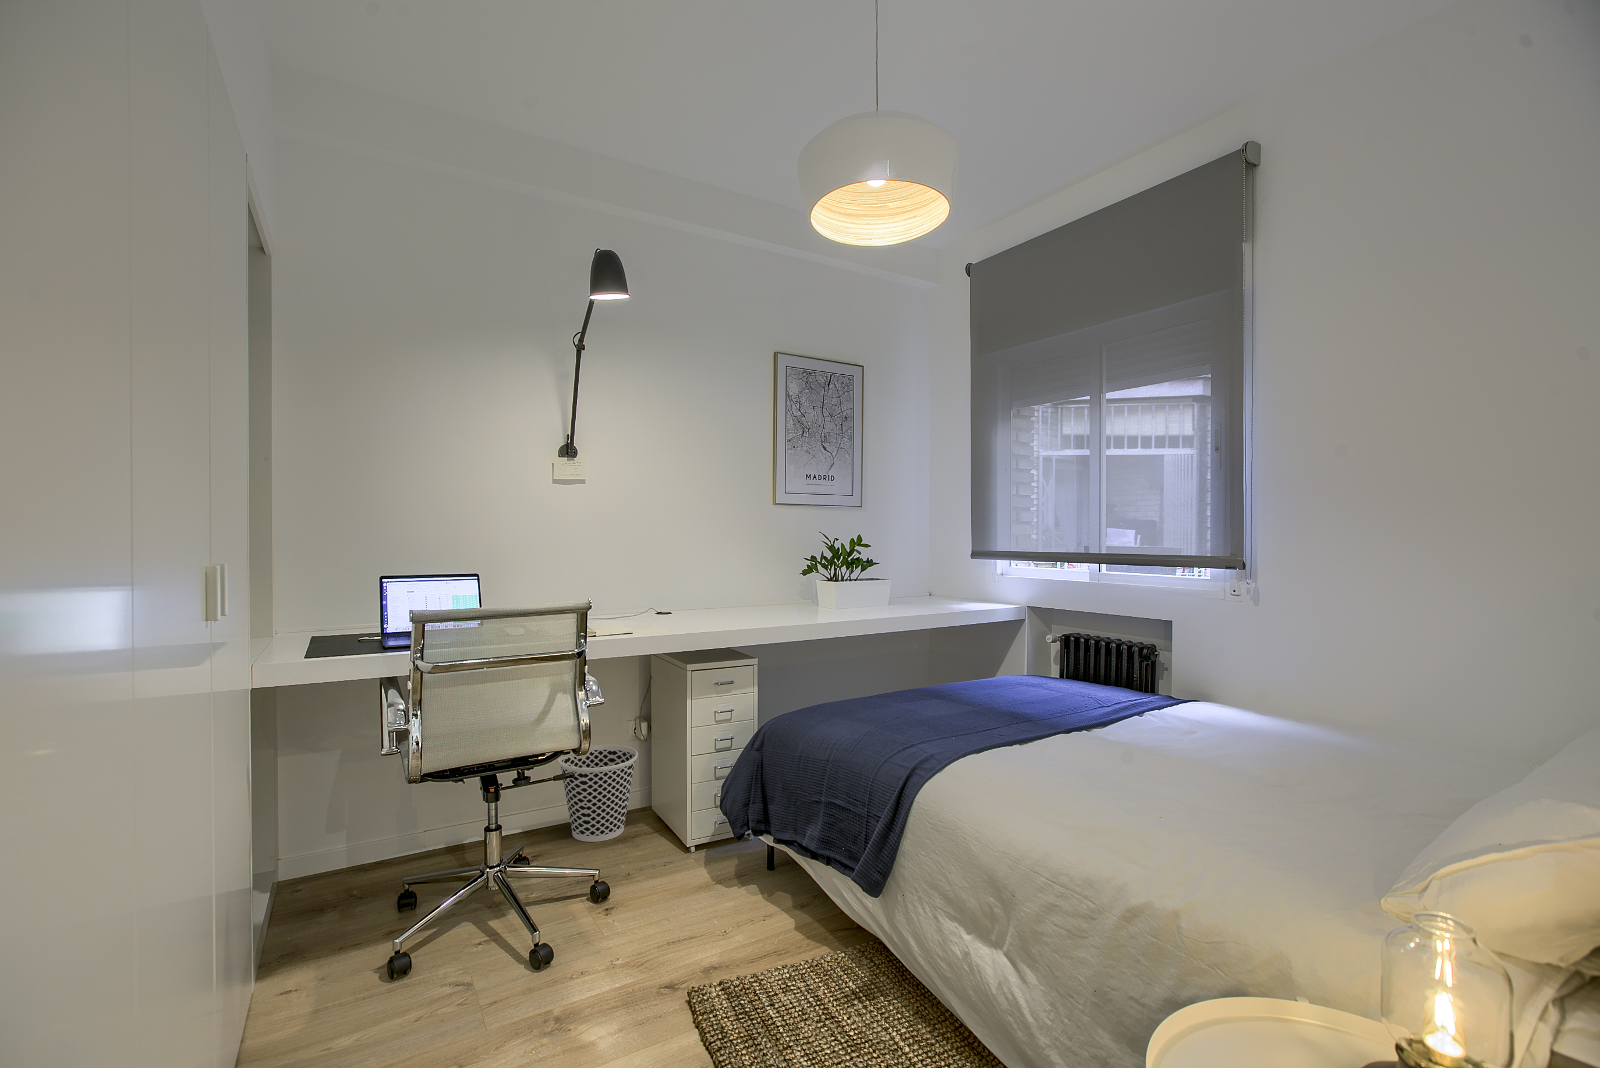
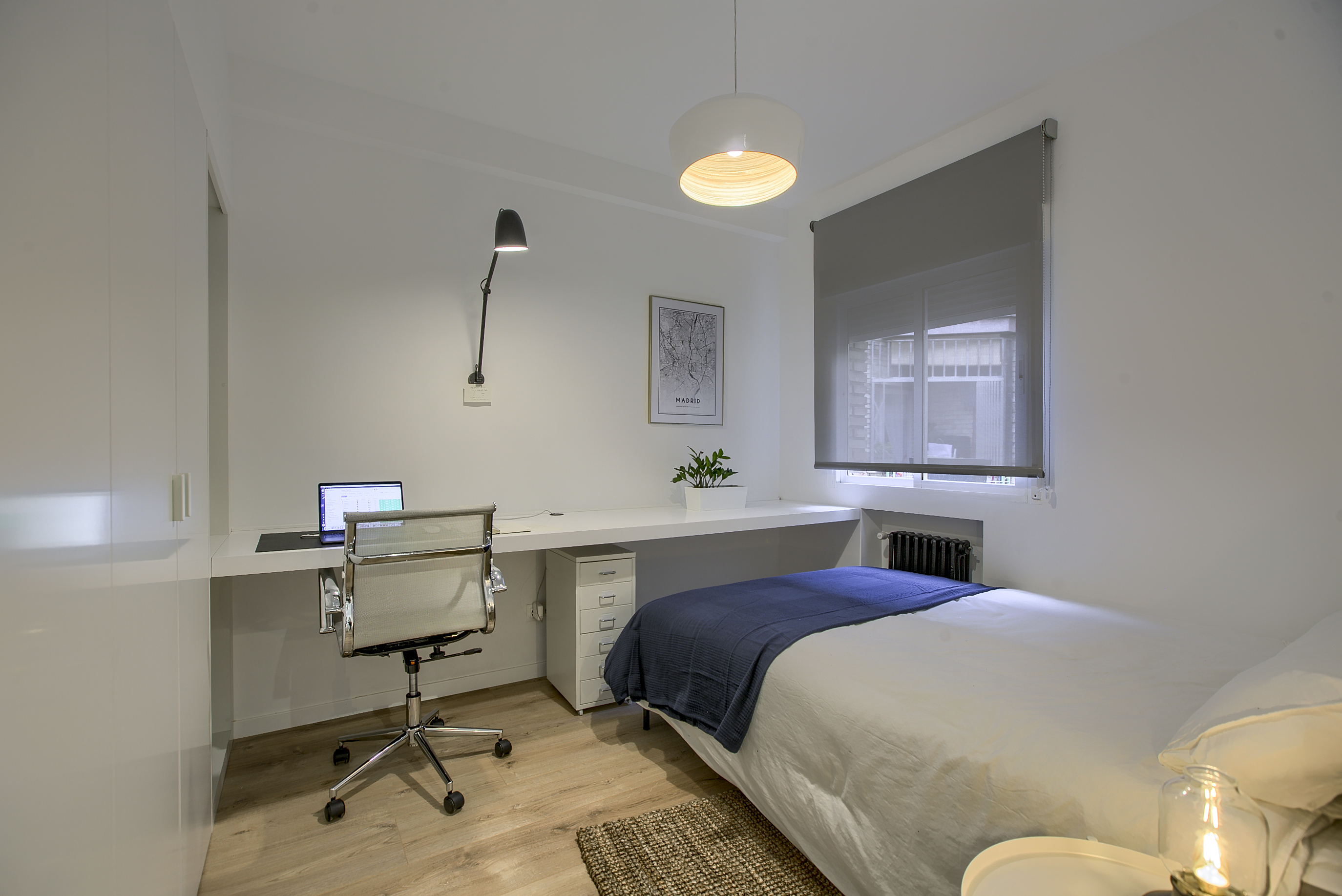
- wastebasket [558,745,638,843]
